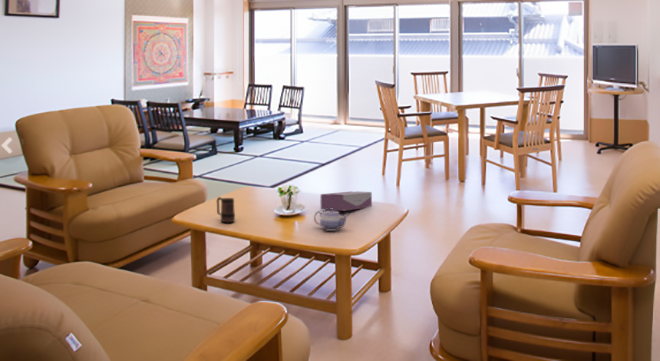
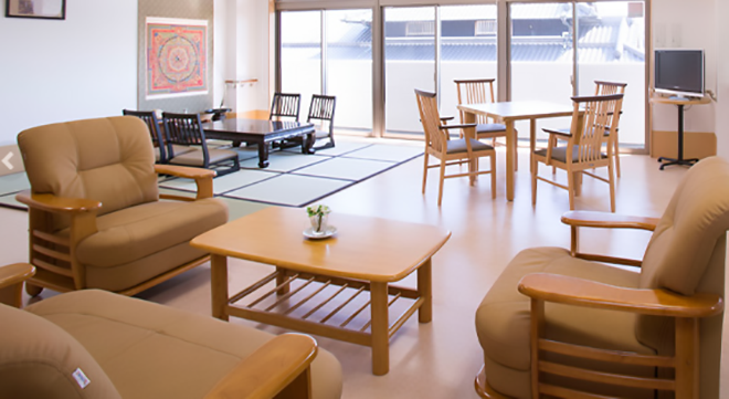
- mug [216,196,236,223]
- tissue box [320,191,373,212]
- teapot [313,208,350,232]
